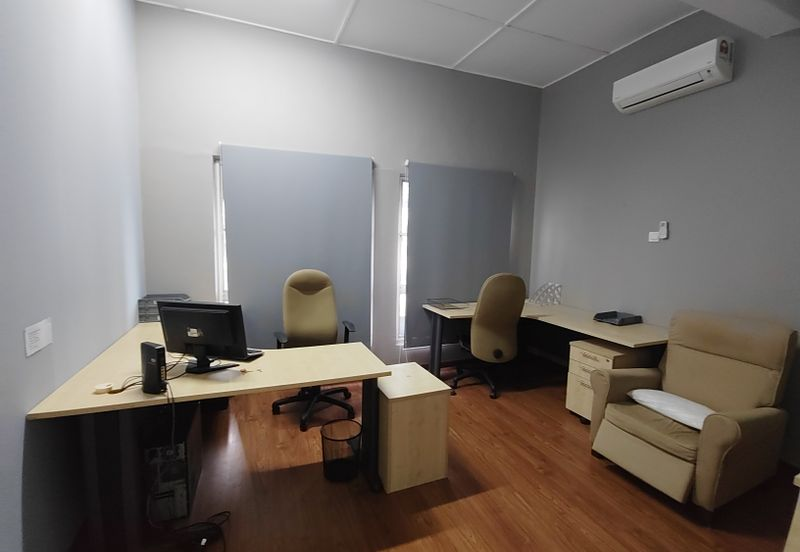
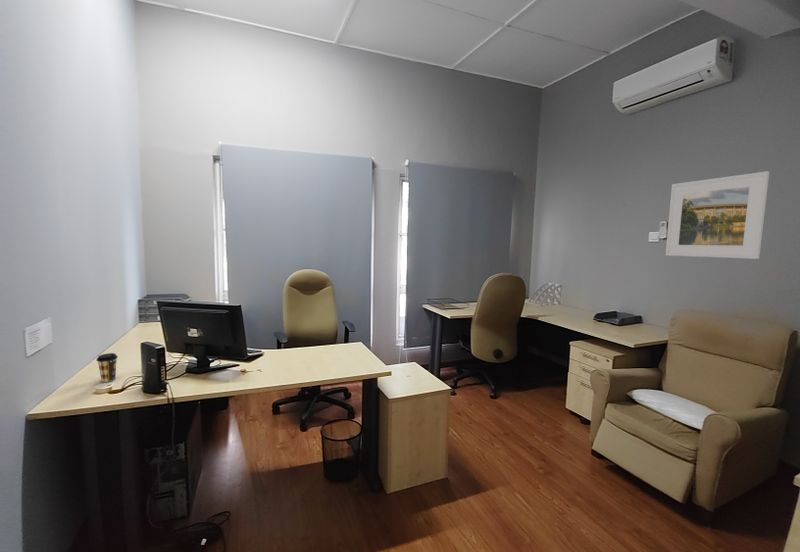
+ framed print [664,170,770,260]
+ coffee cup [95,352,119,383]
